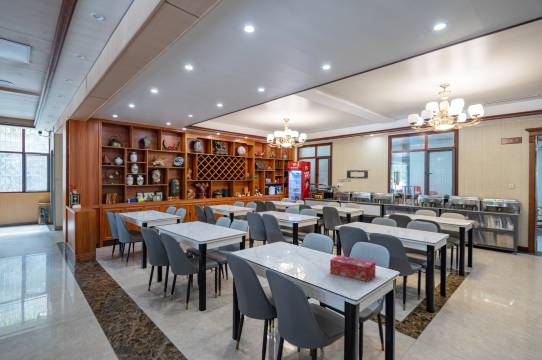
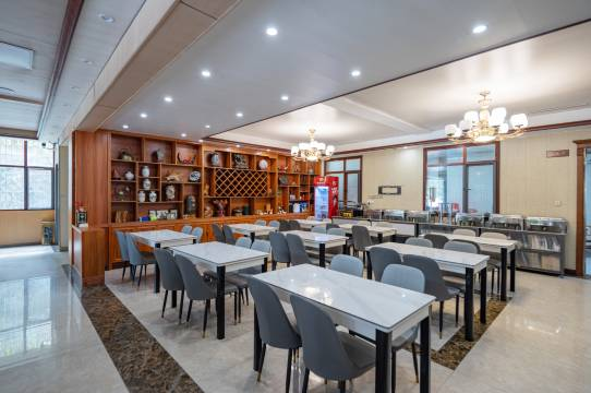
- tissue box [329,254,376,283]
